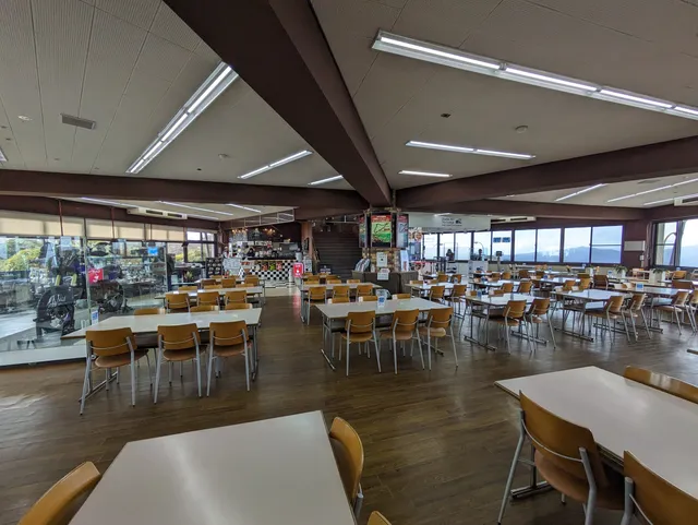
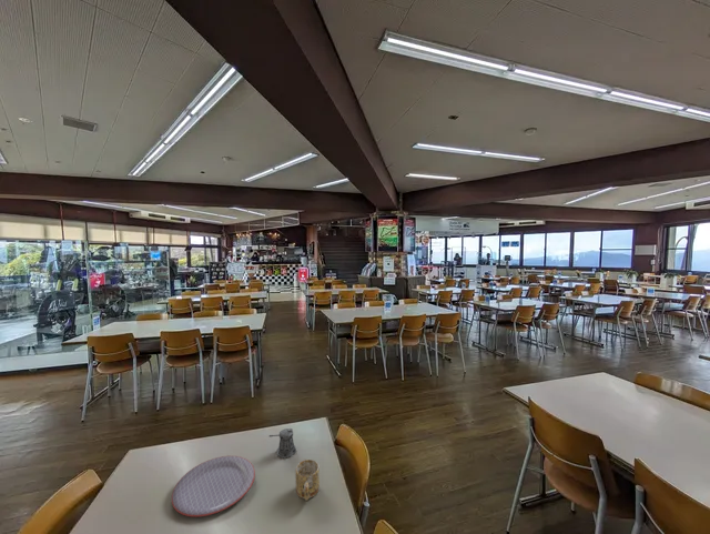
+ mug [294,459,321,502]
+ pepper shaker [268,427,297,460]
+ plate [171,455,256,518]
